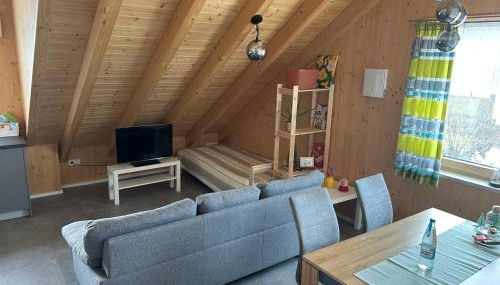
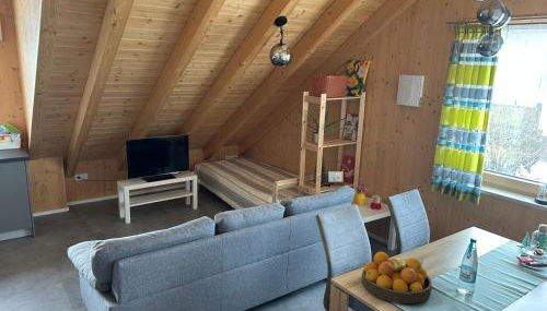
+ fruit bowl [360,251,433,304]
